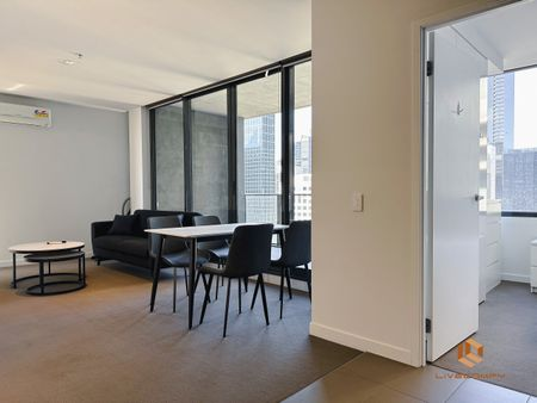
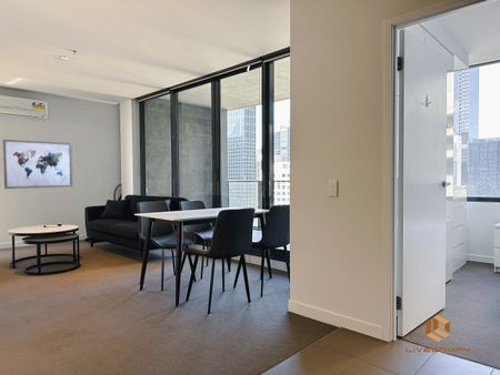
+ wall art [2,139,73,190]
